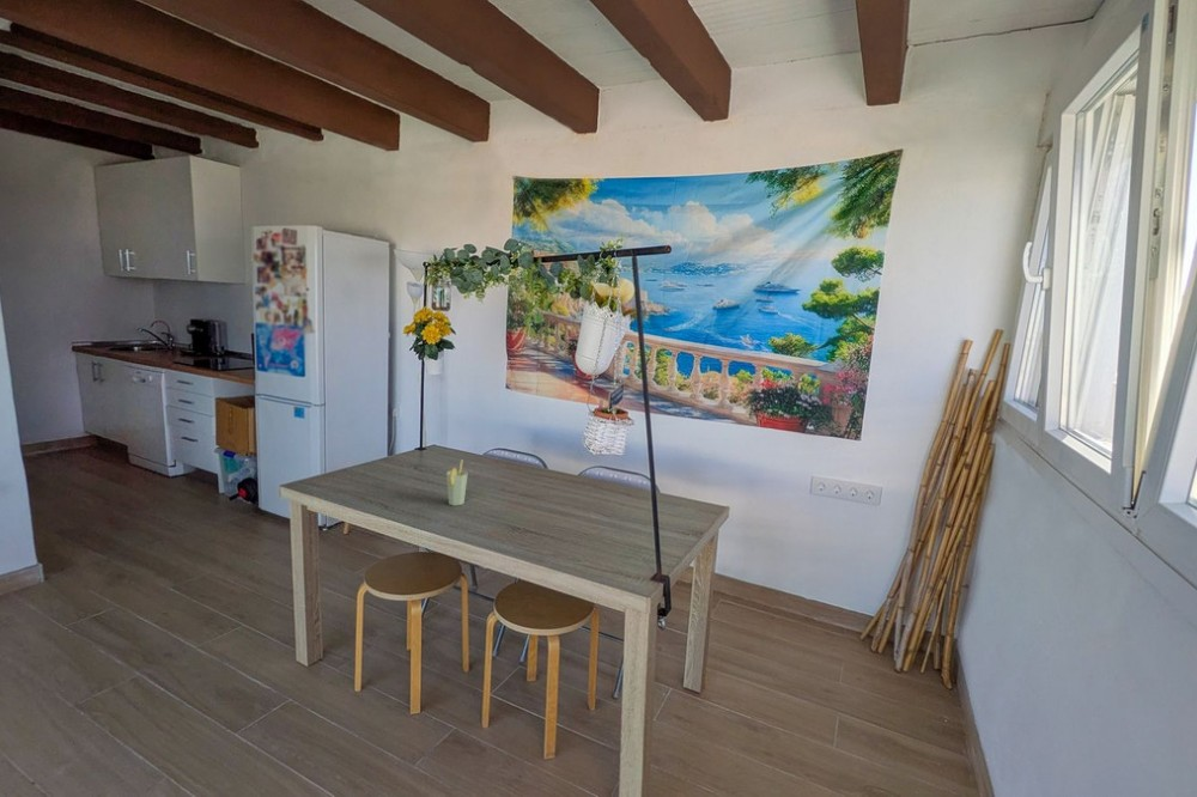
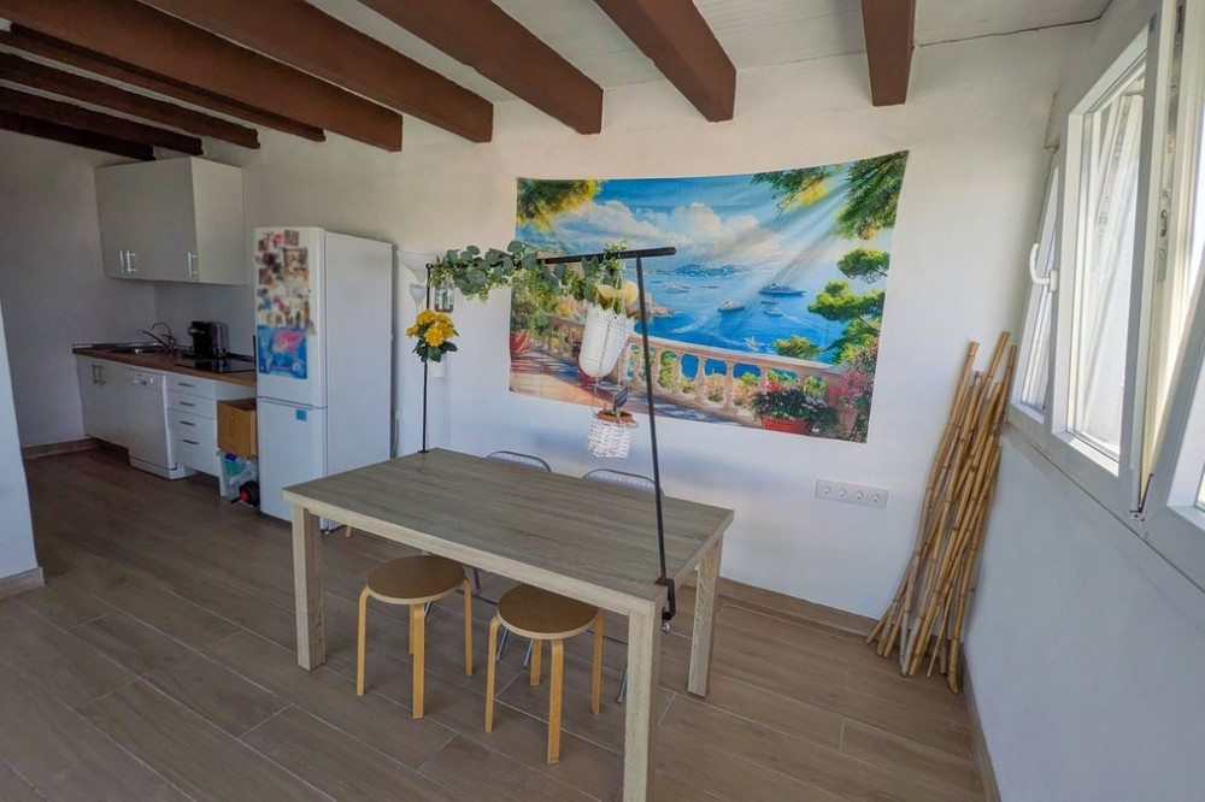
- cup [445,458,469,506]
